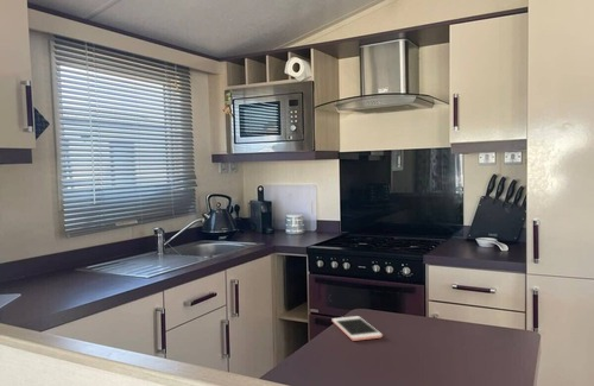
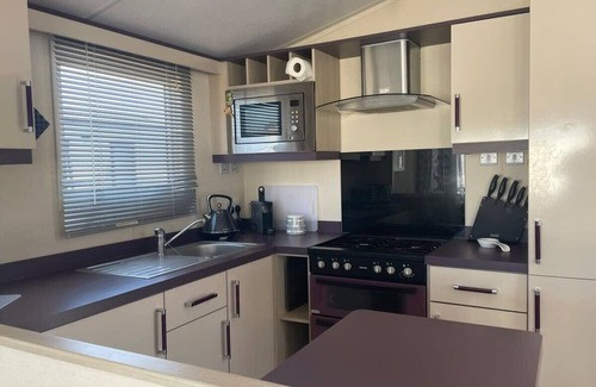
- cell phone [330,315,384,342]
